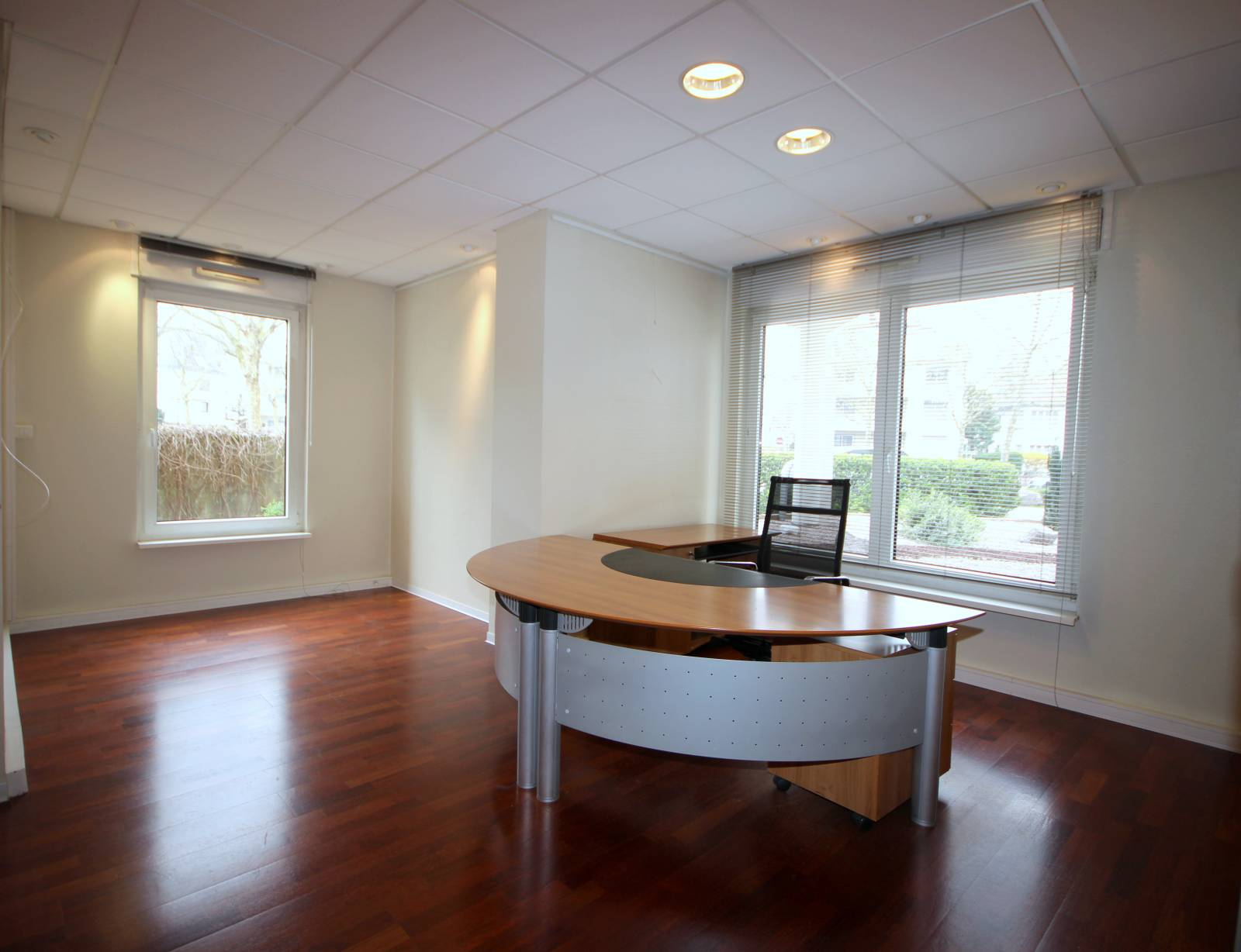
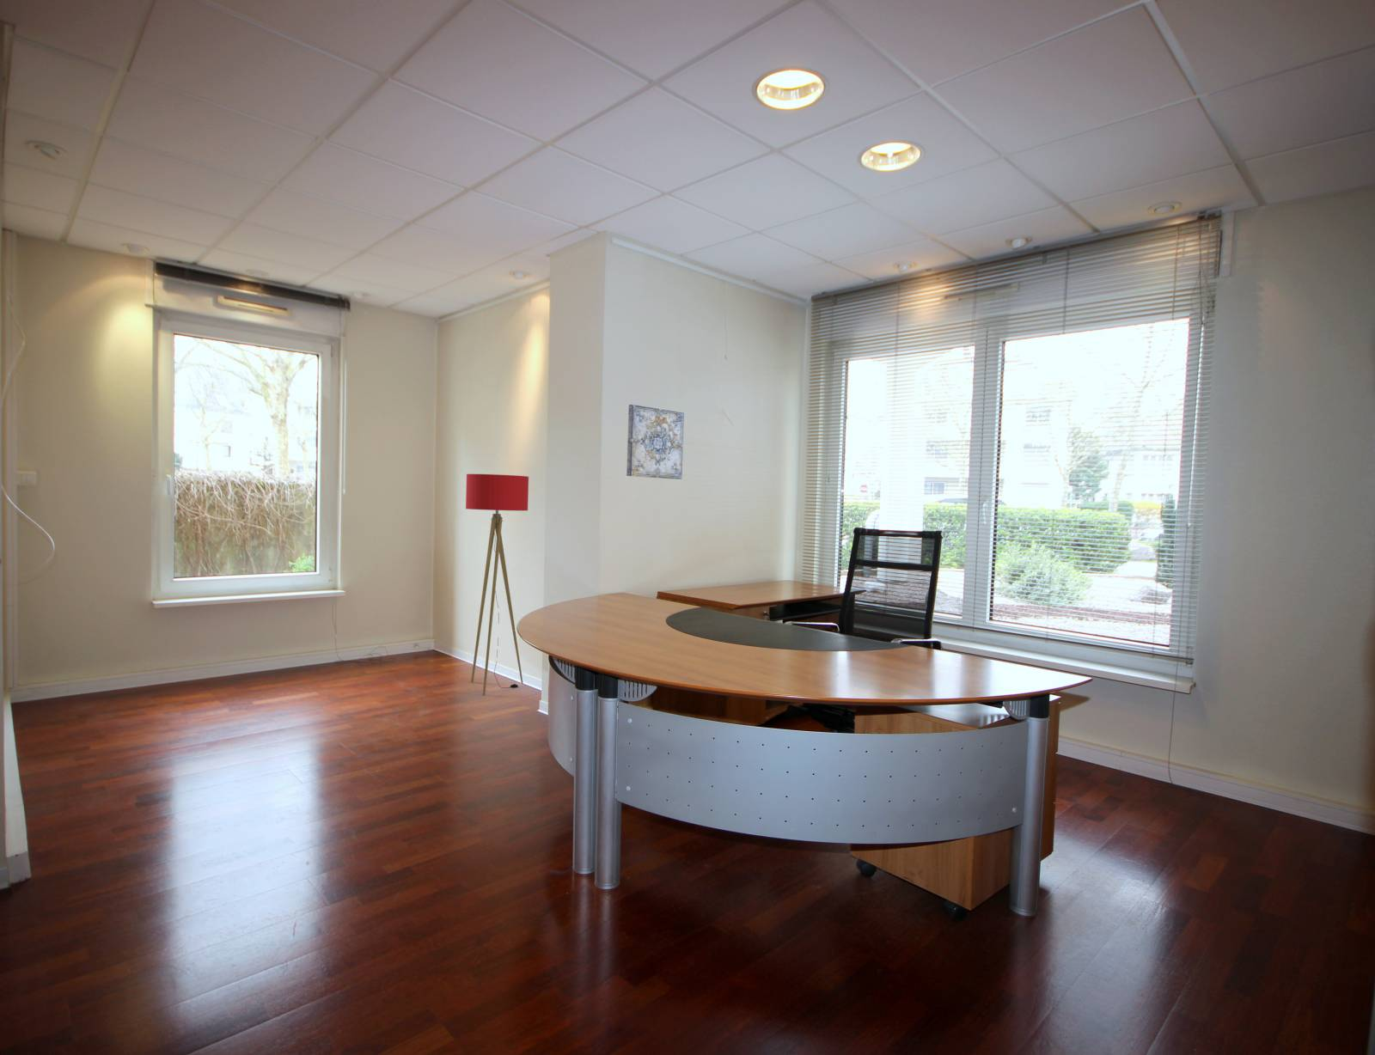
+ floor lamp [465,473,530,696]
+ wall art [626,403,685,480]
